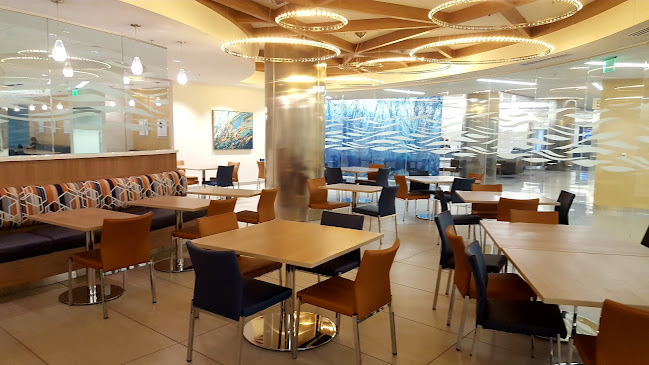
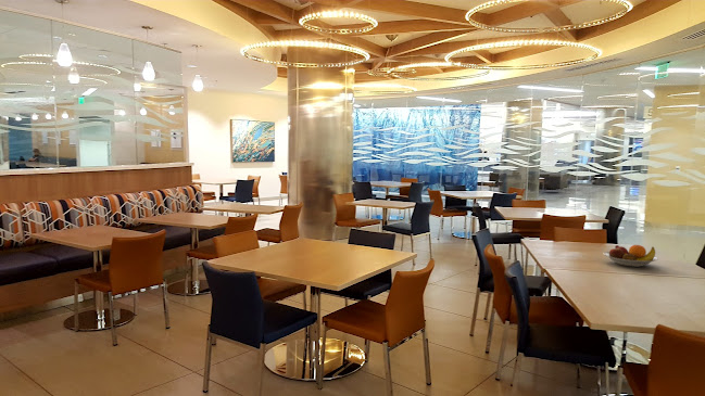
+ fruit bowl [603,244,659,268]
